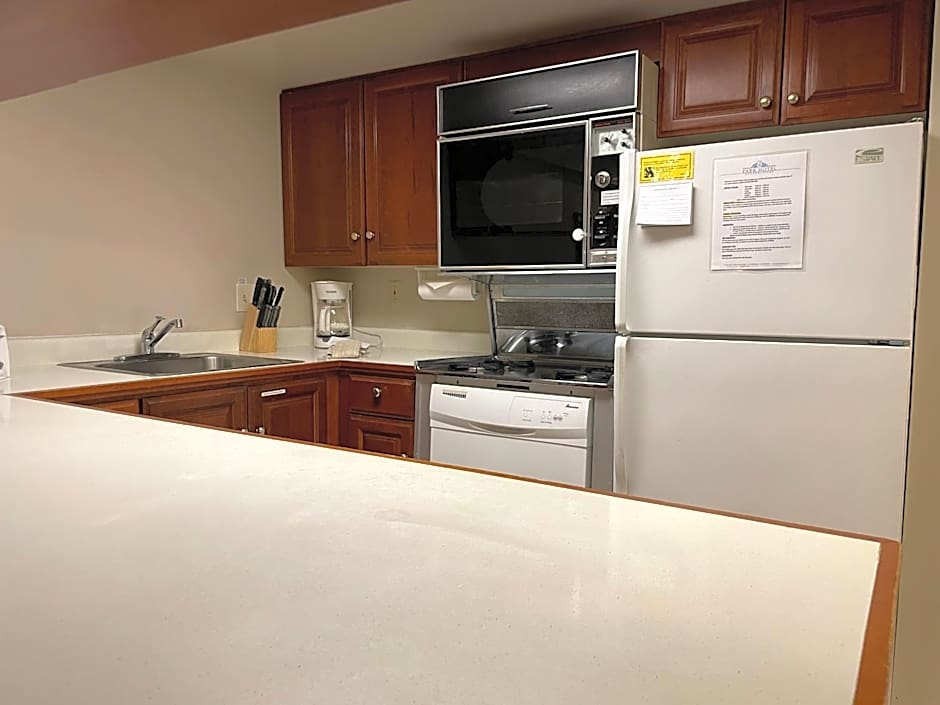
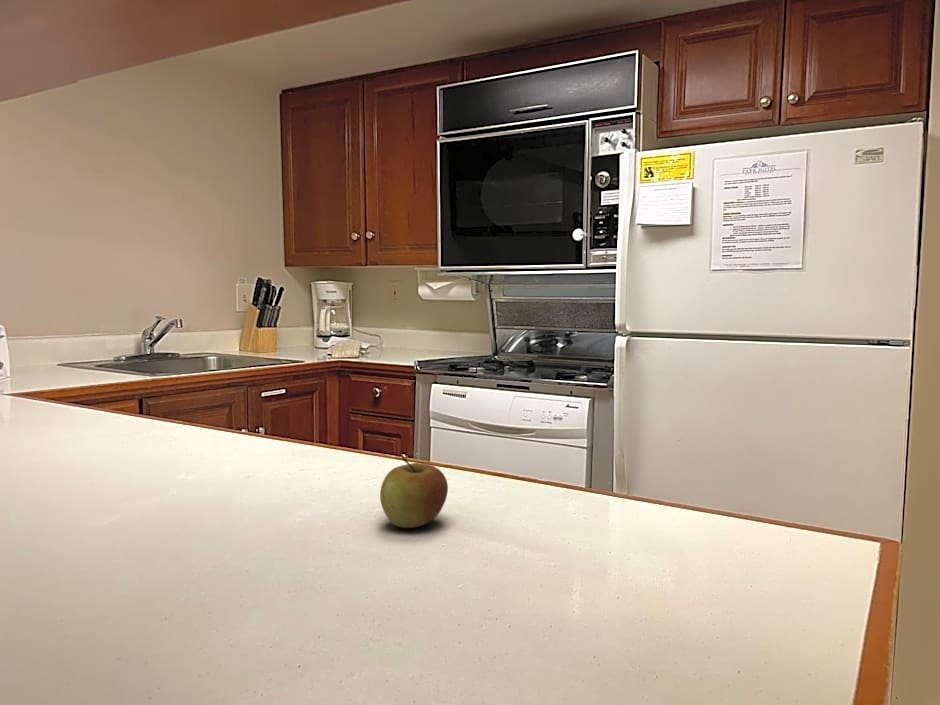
+ apple [379,456,449,529]
